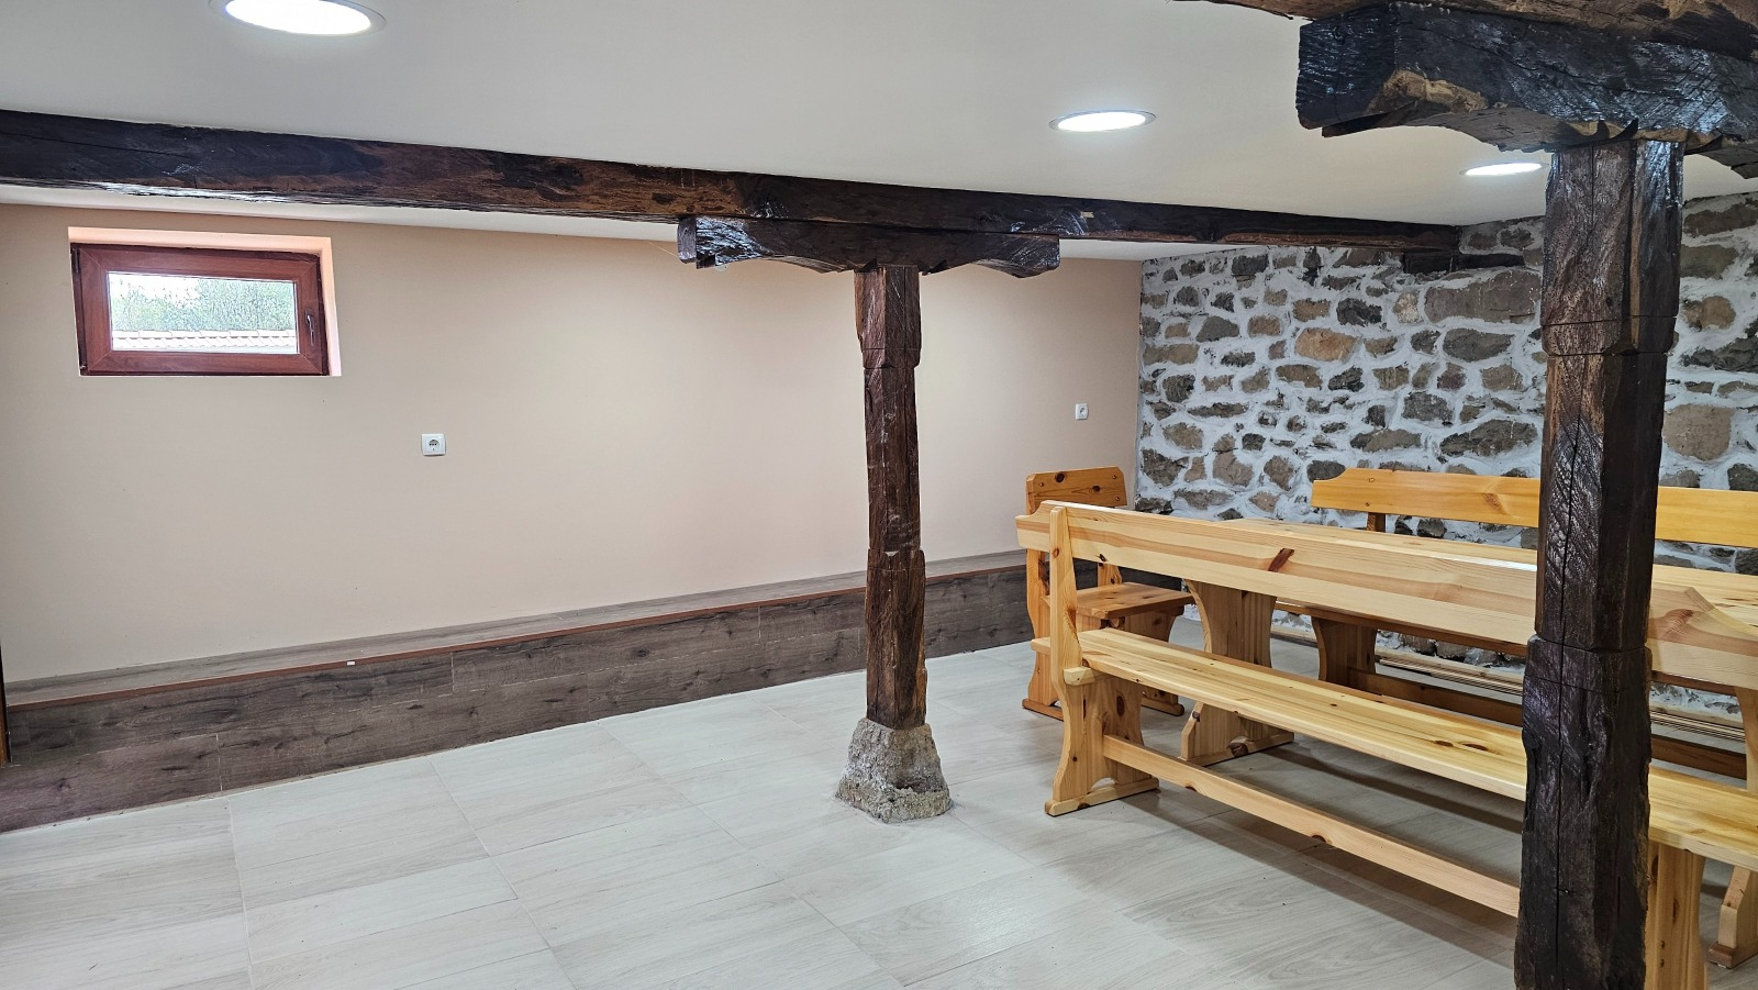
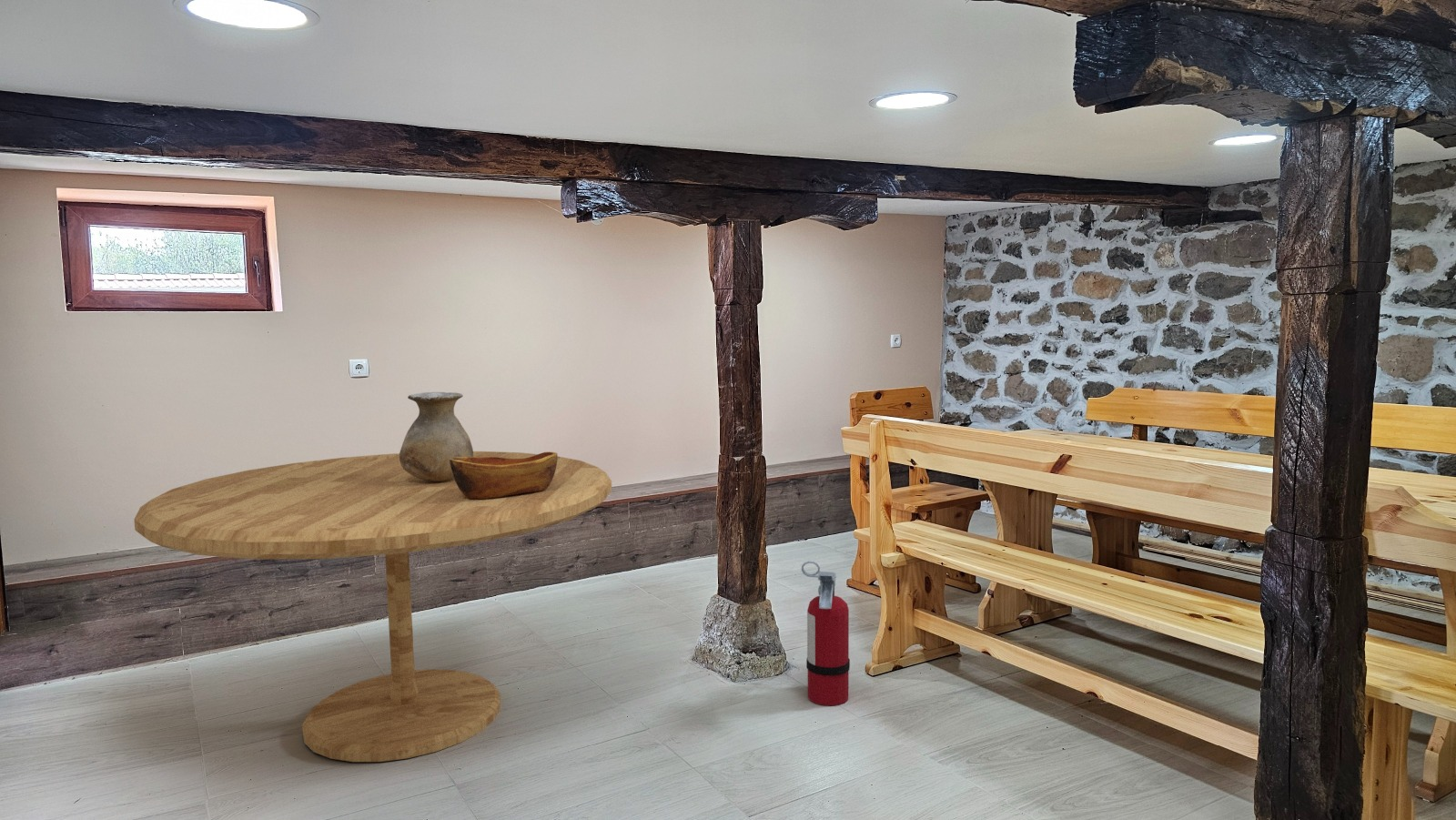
+ wooden bowl [450,451,559,500]
+ fire extinguisher [801,561,851,706]
+ vase [399,391,474,481]
+ dining table [133,450,612,763]
